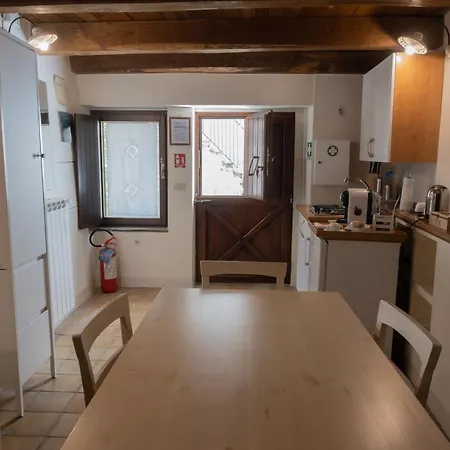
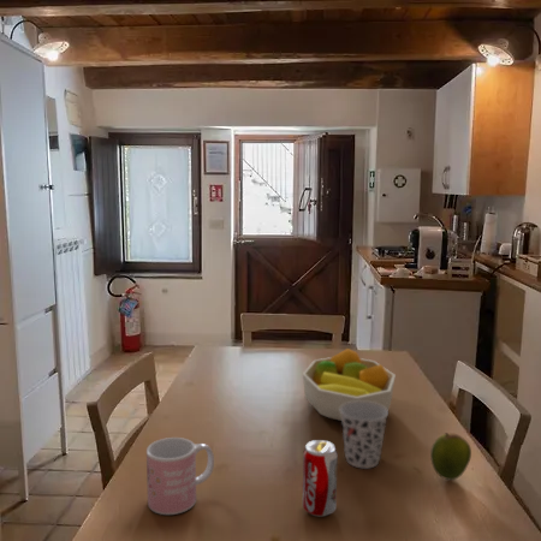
+ mug [145,436,215,516]
+ fruit bowl [302,347,397,422]
+ cup [340,402,390,469]
+ beverage can [302,439,339,518]
+ fruit [429,432,472,481]
